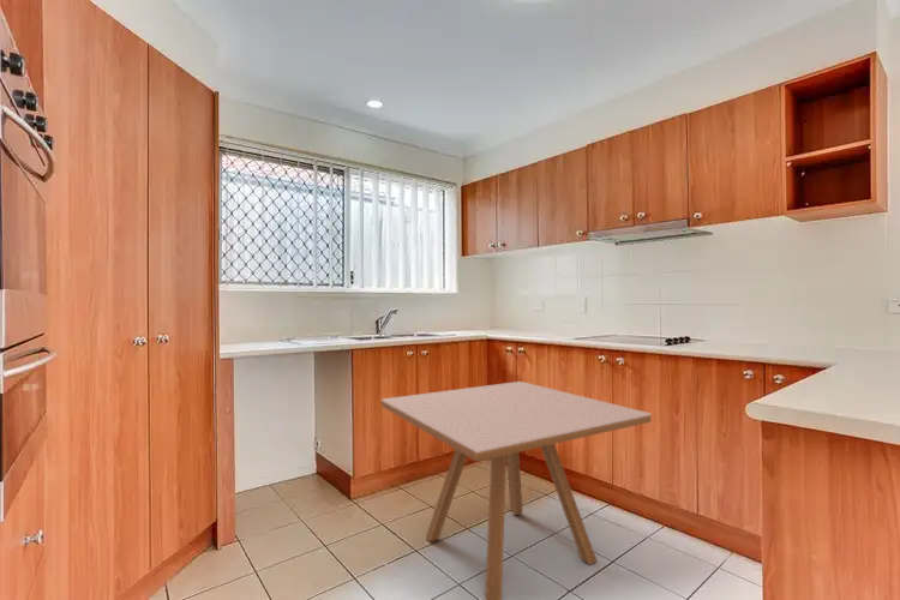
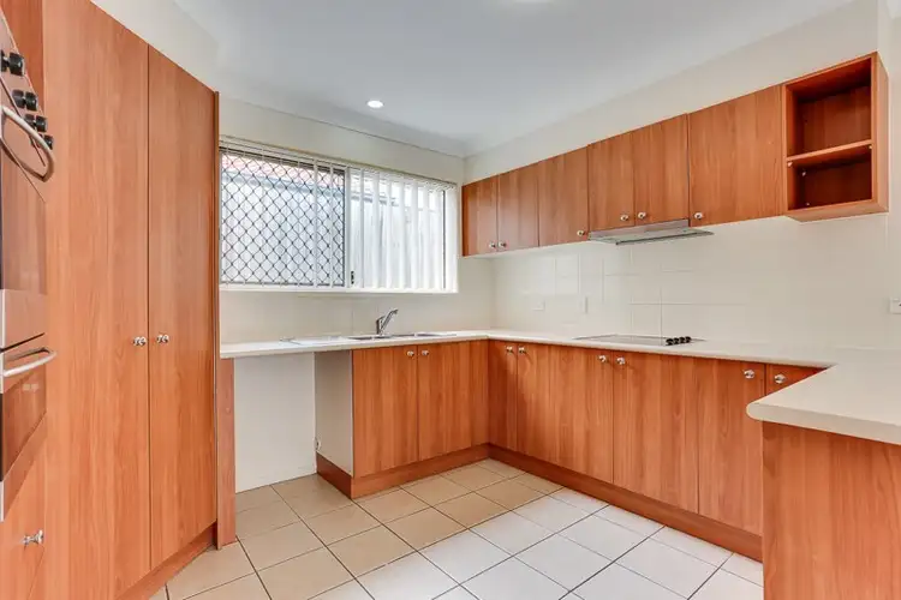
- dining table [380,380,652,600]
